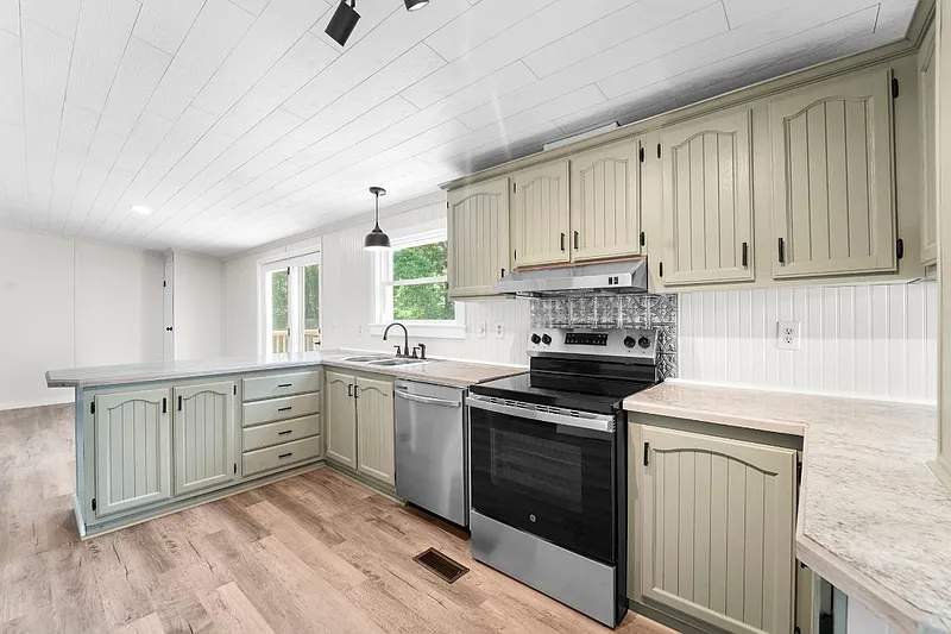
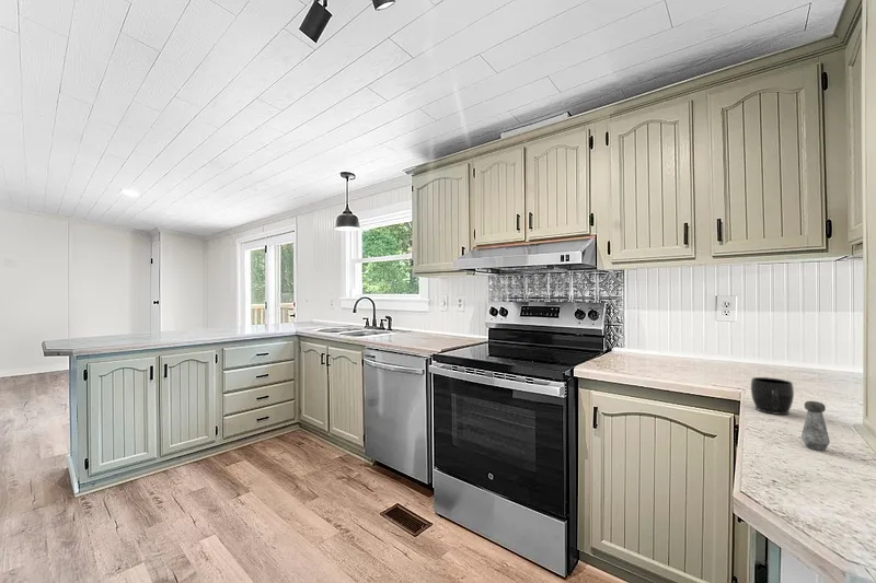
+ mug [750,376,795,416]
+ salt shaker [800,400,831,452]
